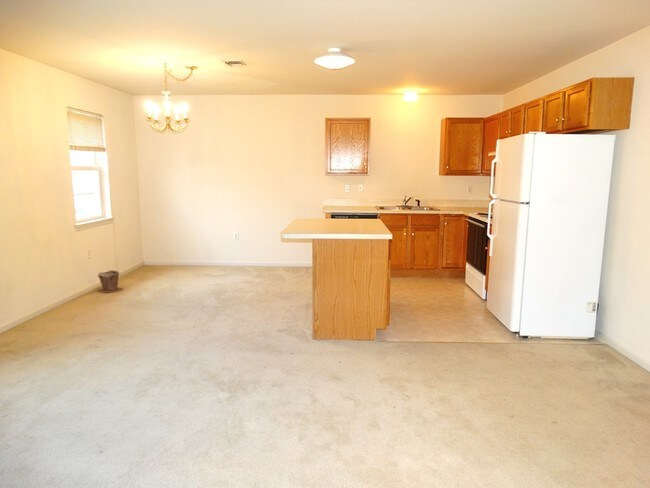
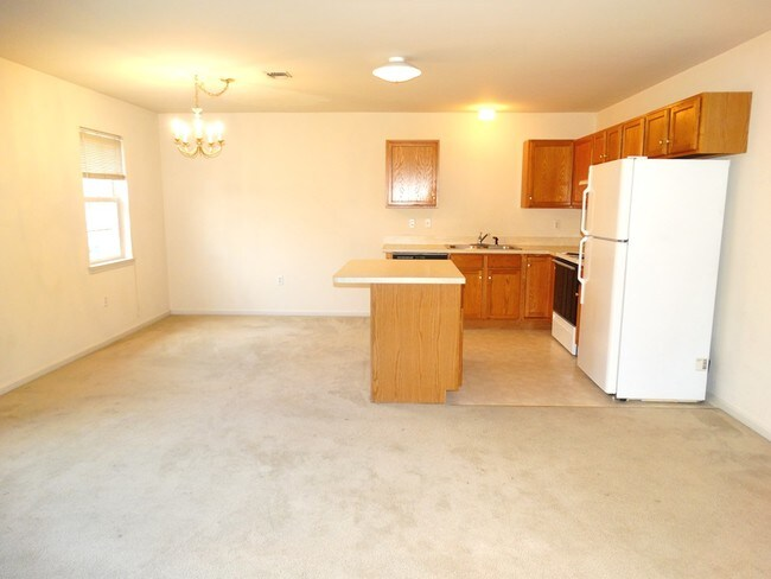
- plant pot [96,269,124,293]
